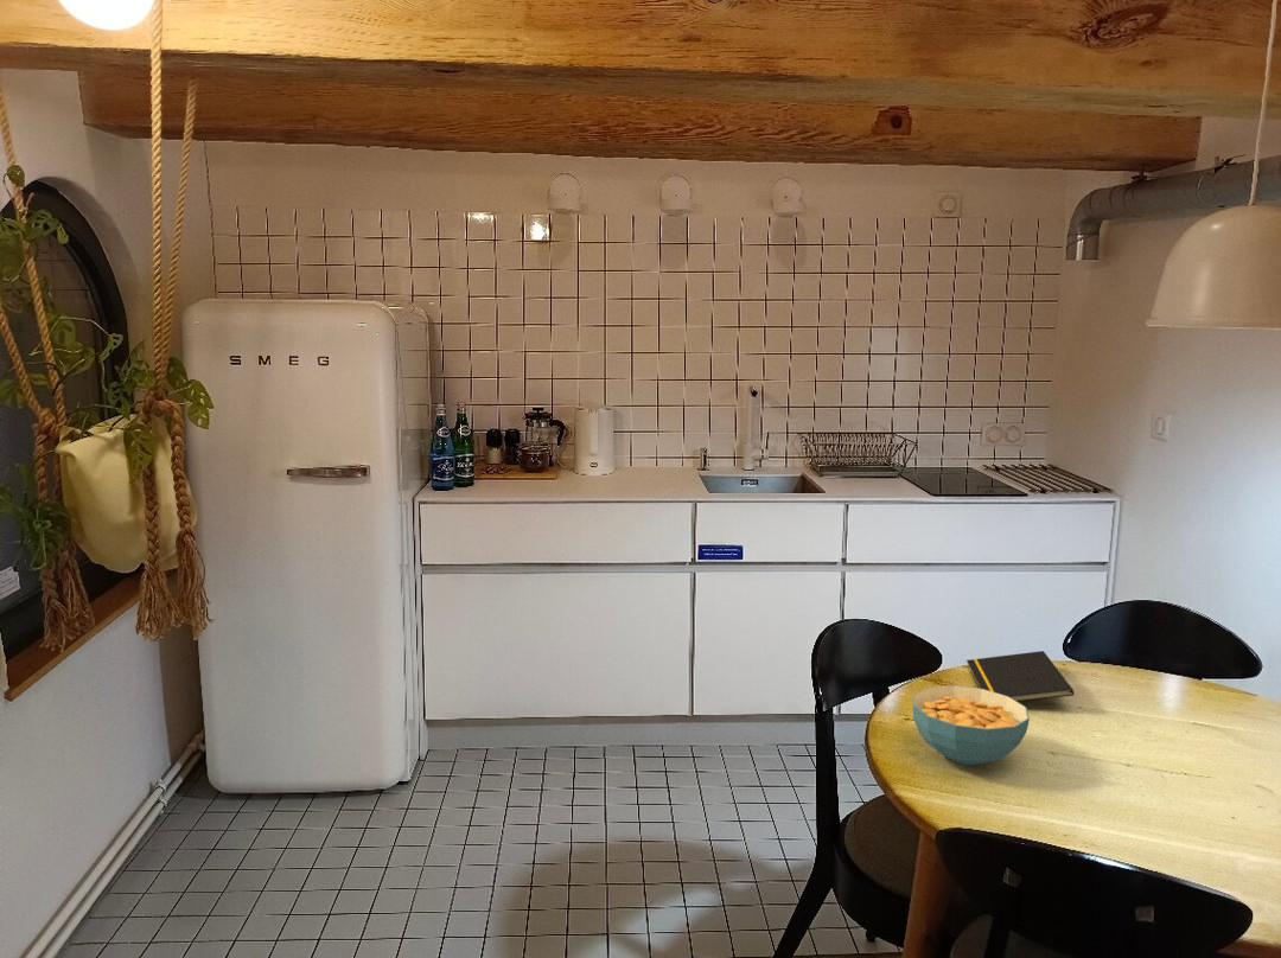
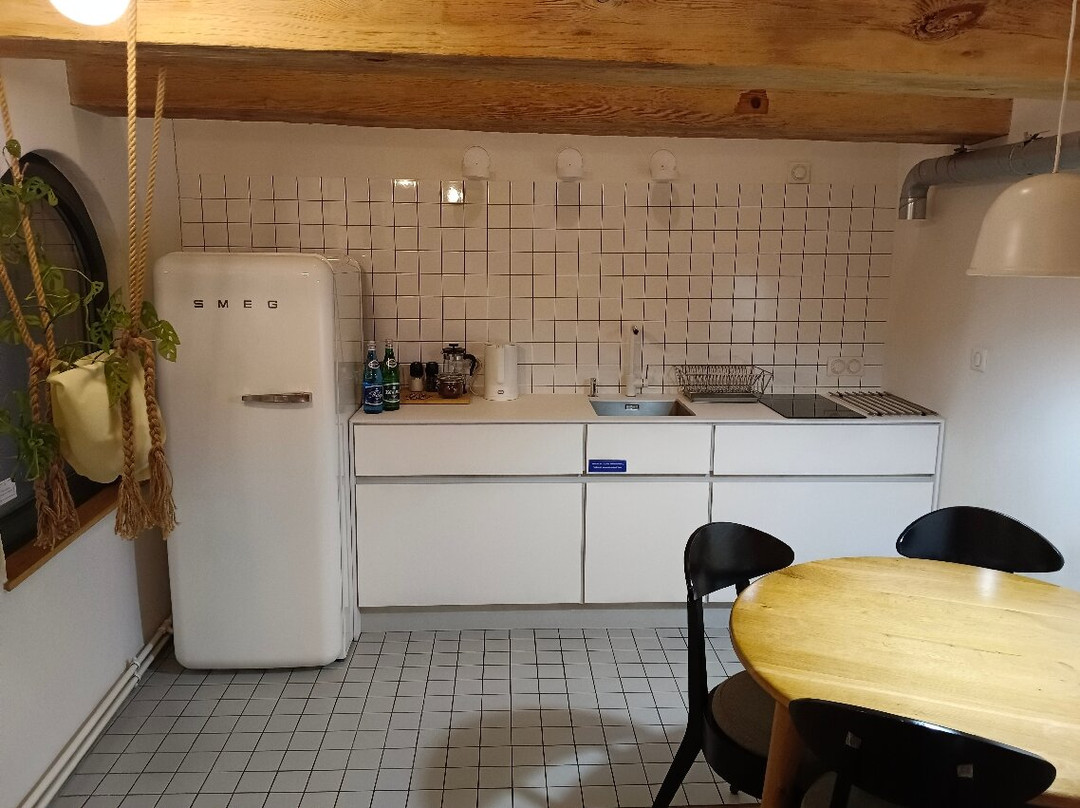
- cereal bowl [911,684,1031,766]
- notepad [965,650,1075,703]
